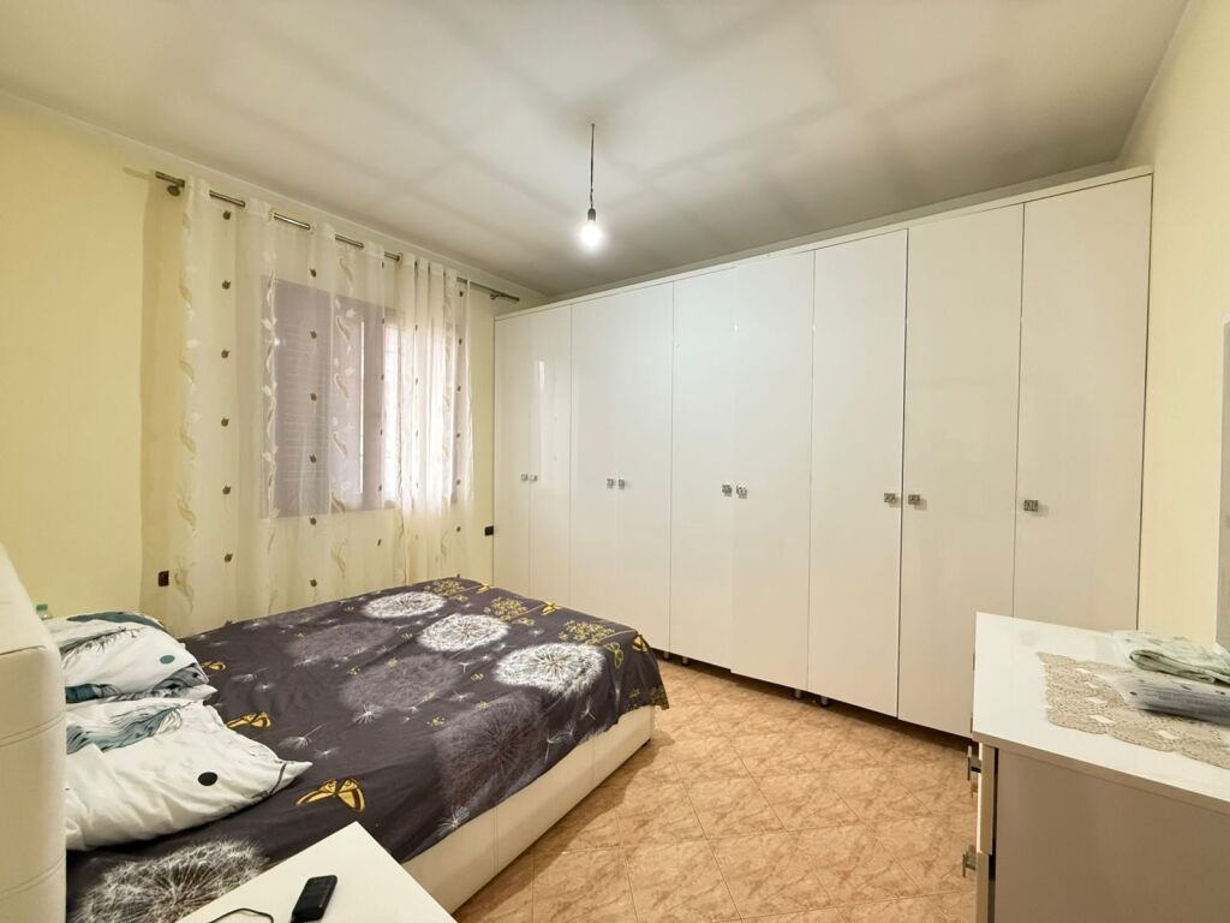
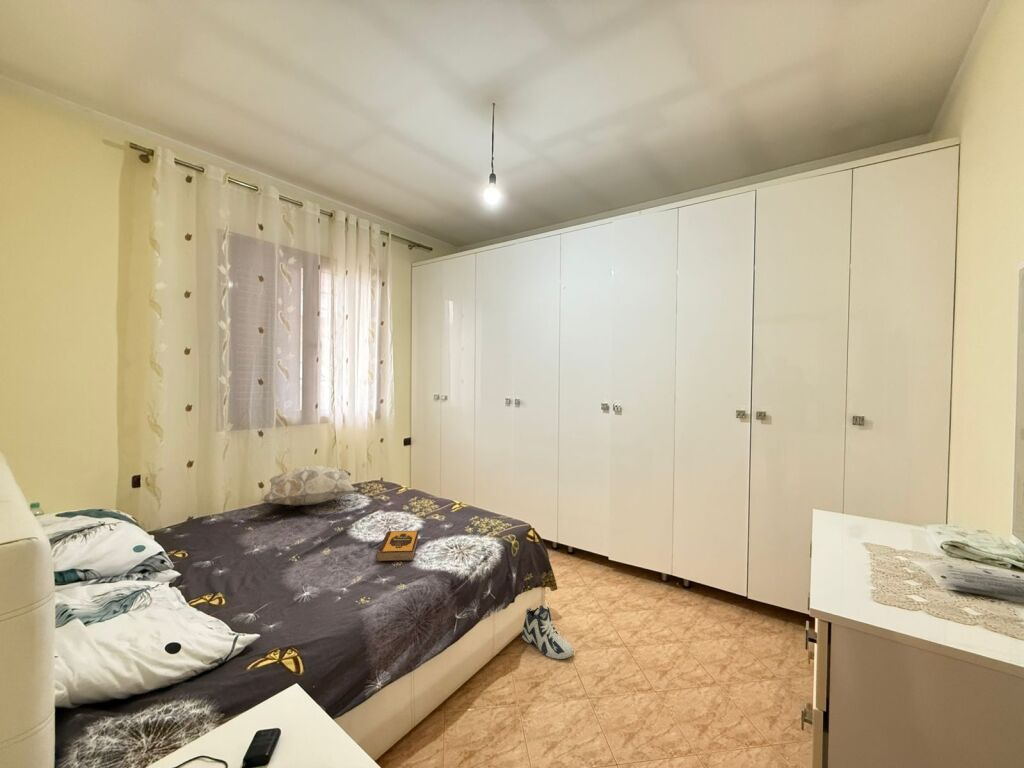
+ sneaker [521,604,575,660]
+ hardback book [375,530,420,563]
+ decorative pillow [261,465,357,506]
